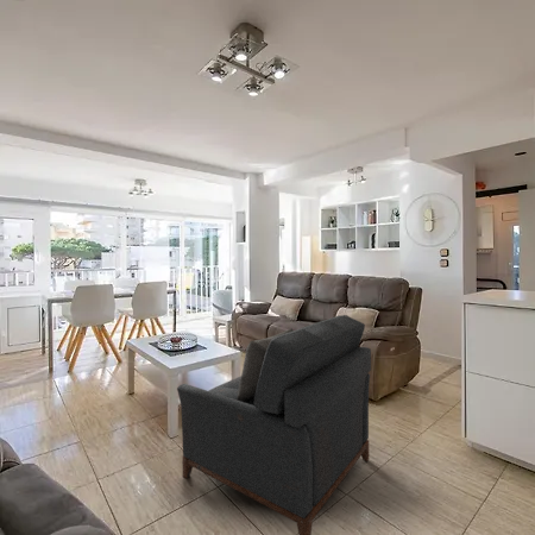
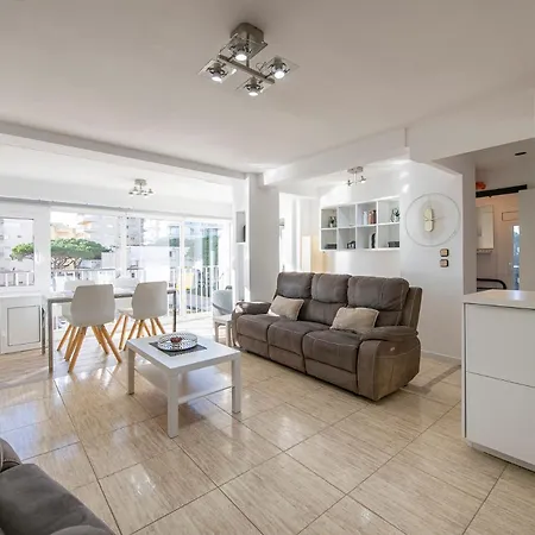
- armchair [176,314,372,535]
